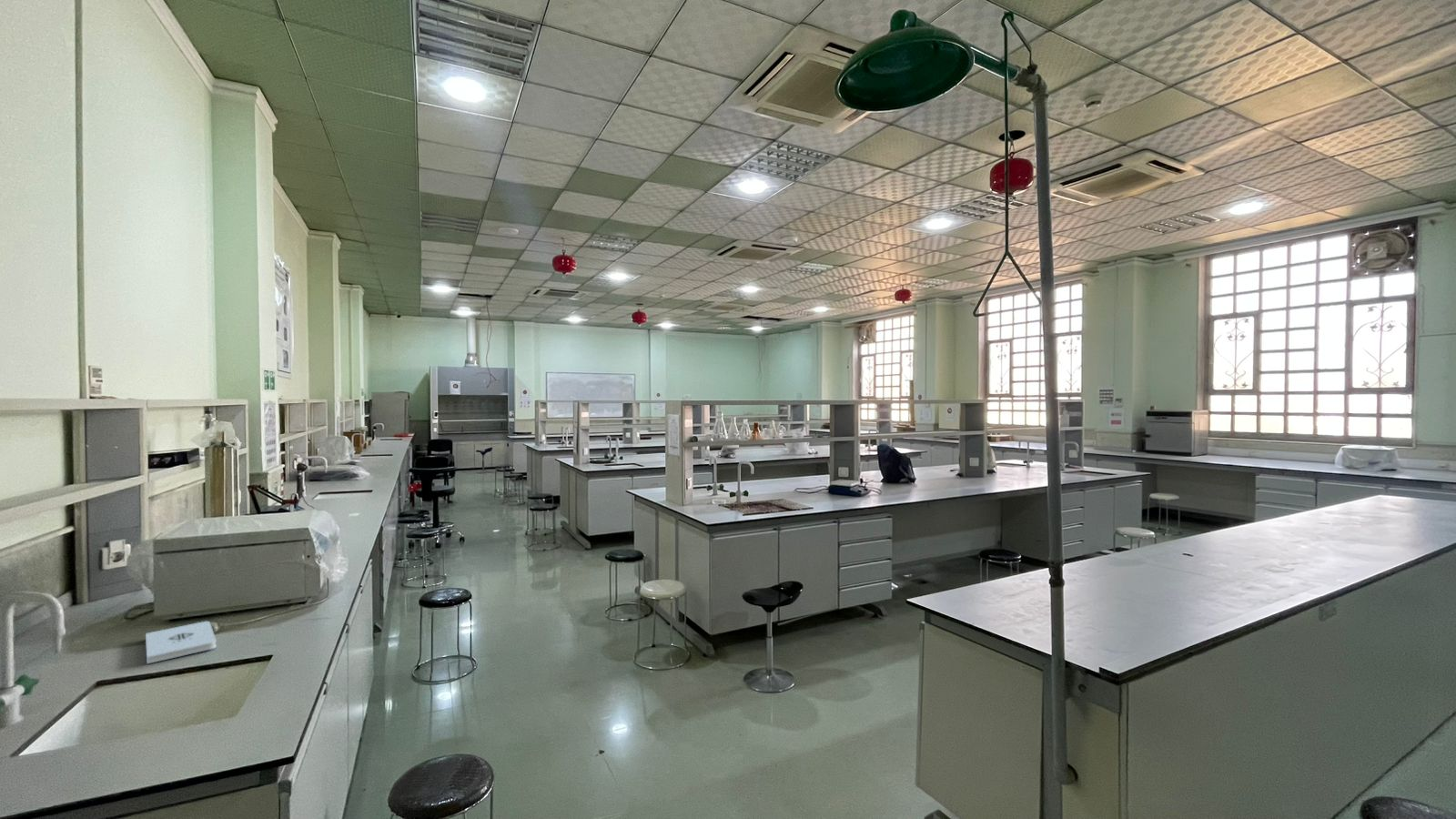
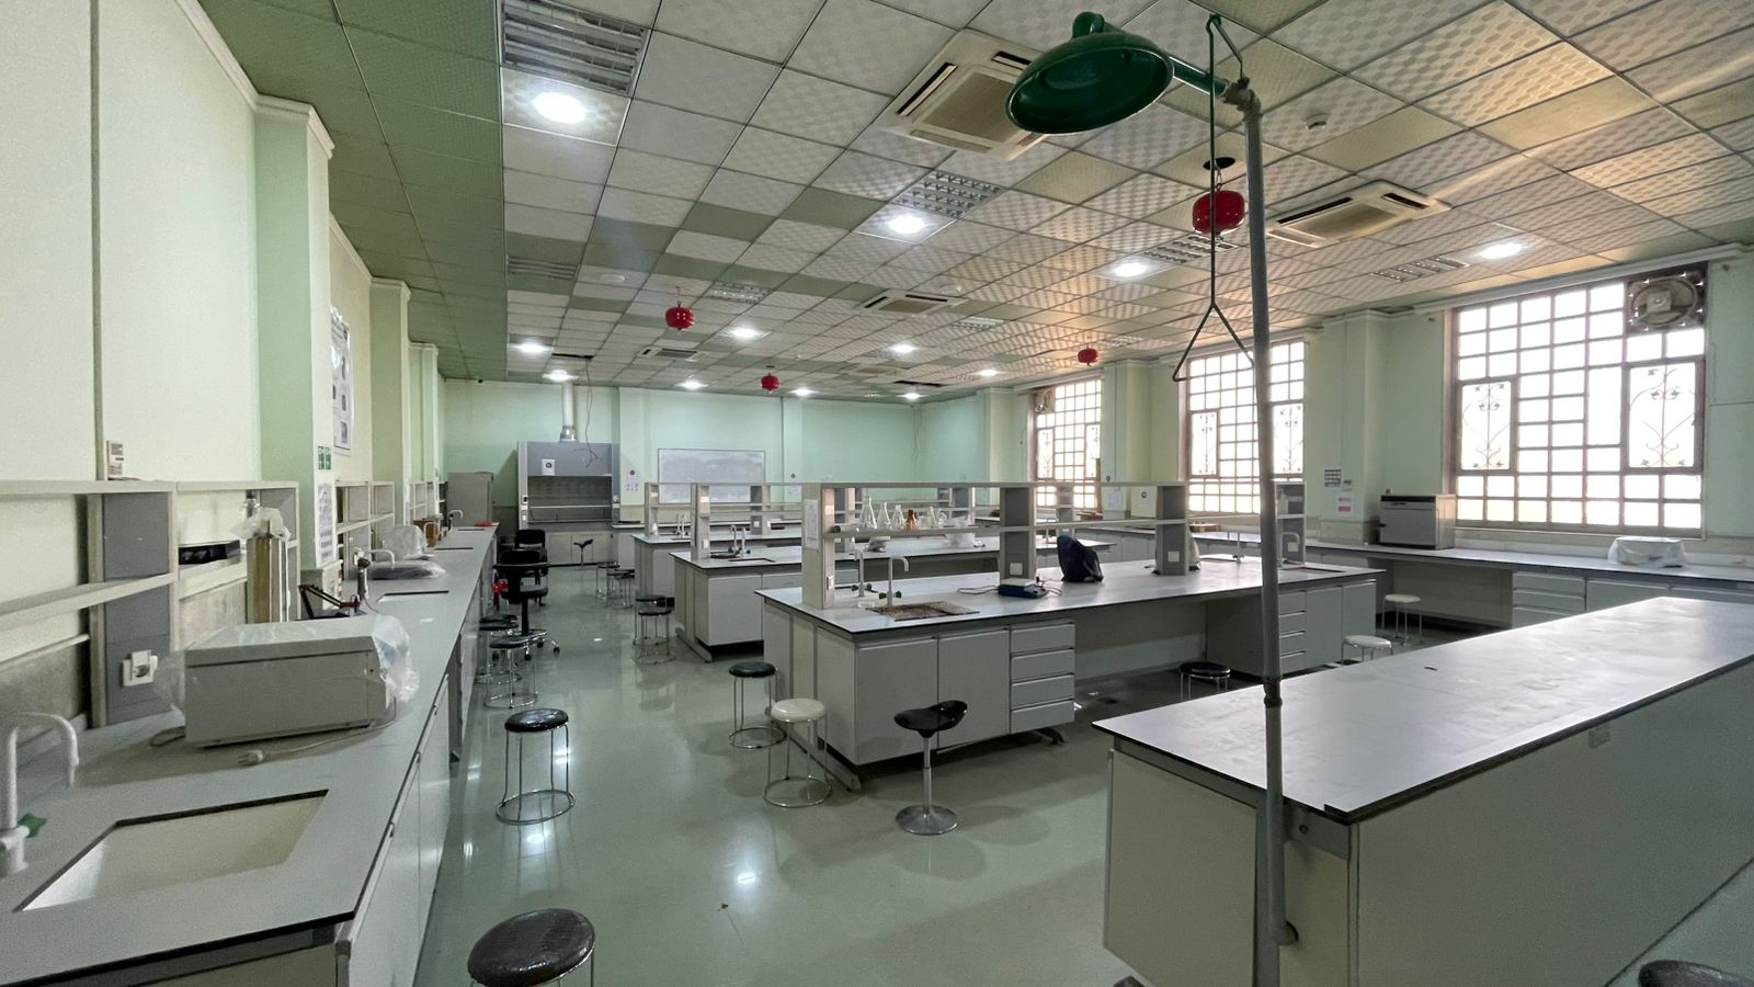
- notepad [145,621,217,665]
